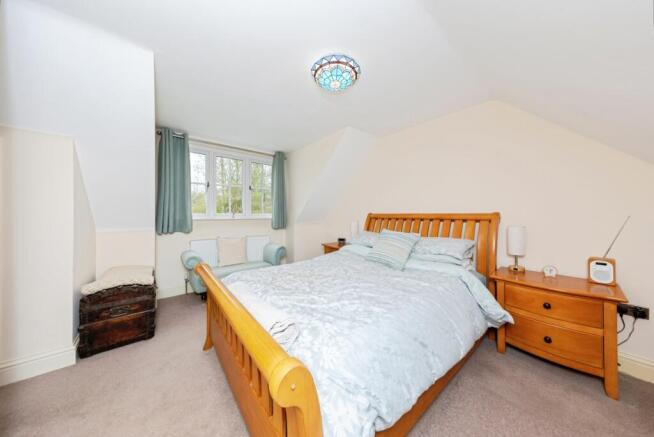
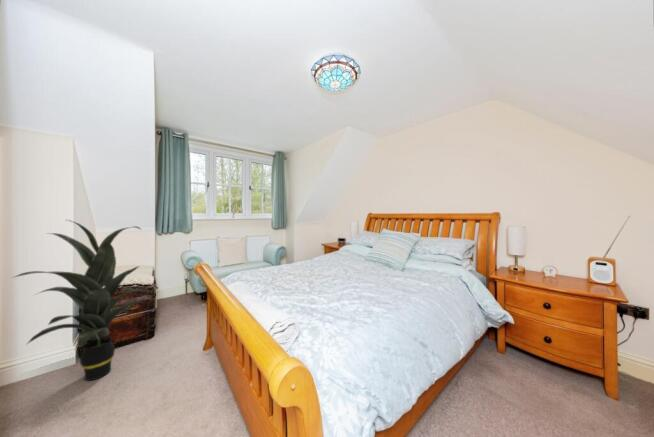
+ indoor plant [11,219,156,382]
